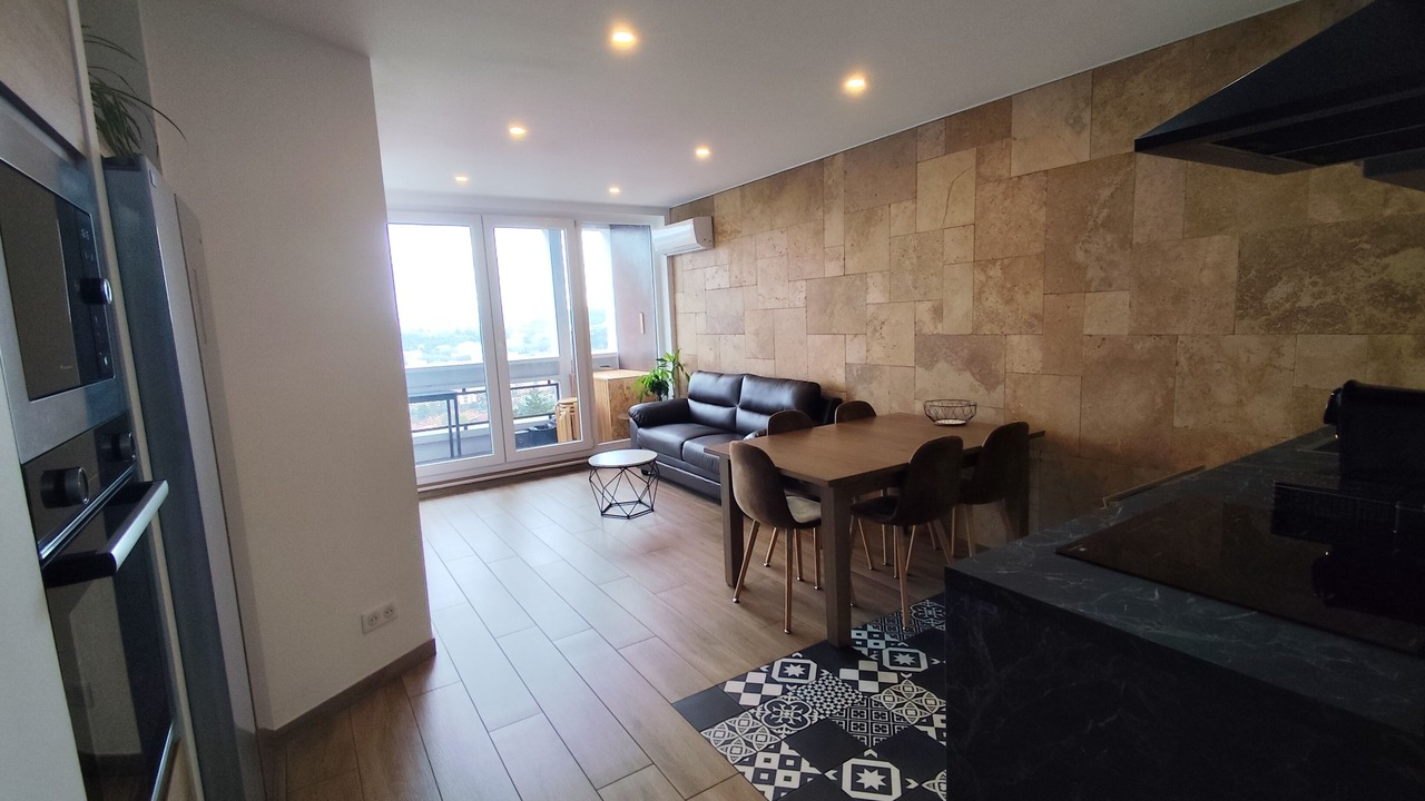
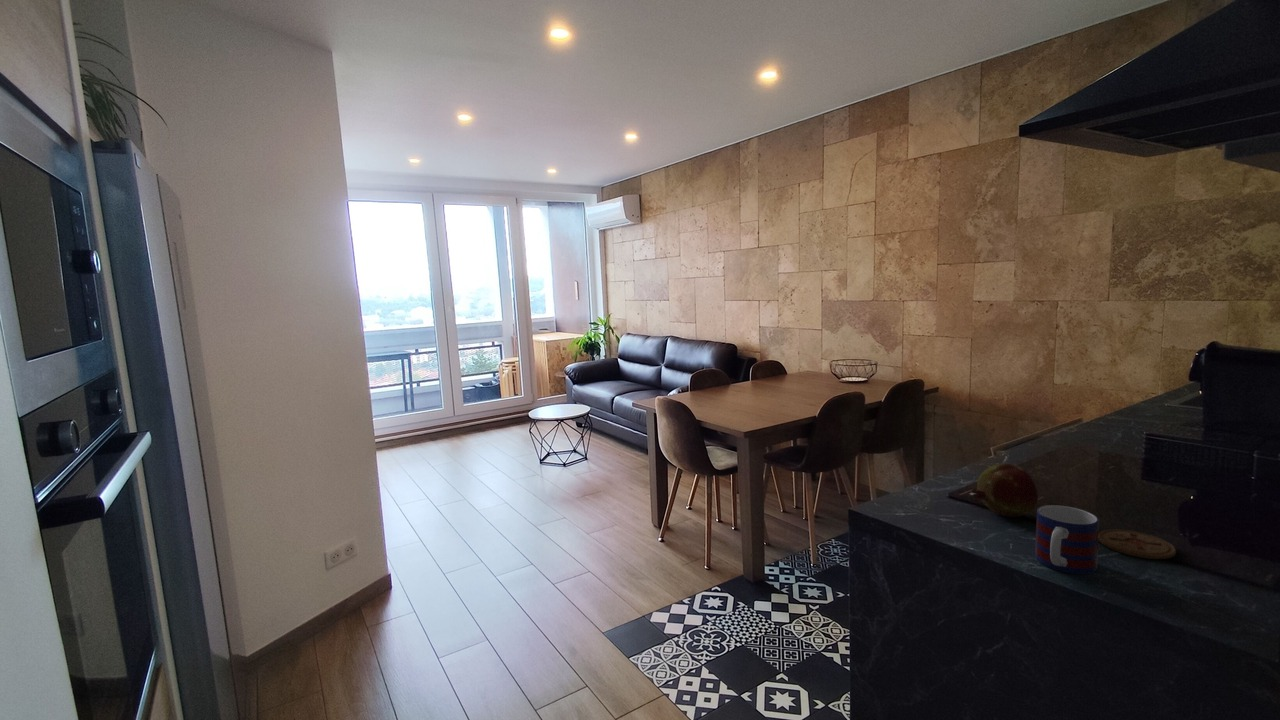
+ fruit [971,462,1039,518]
+ mug [1034,504,1100,575]
+ coaster [1098,529,1177,560]
